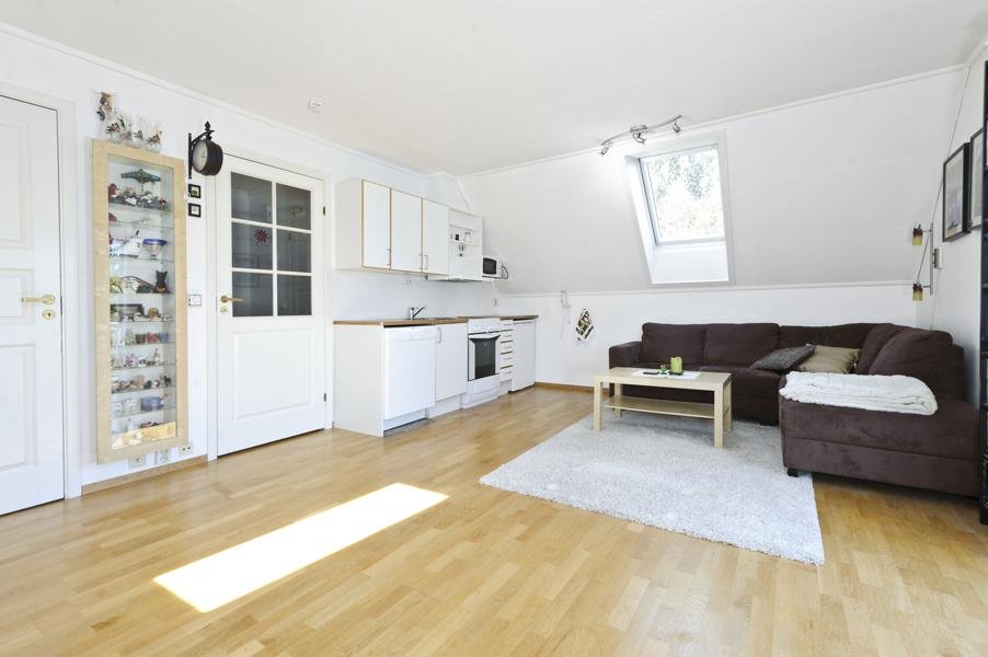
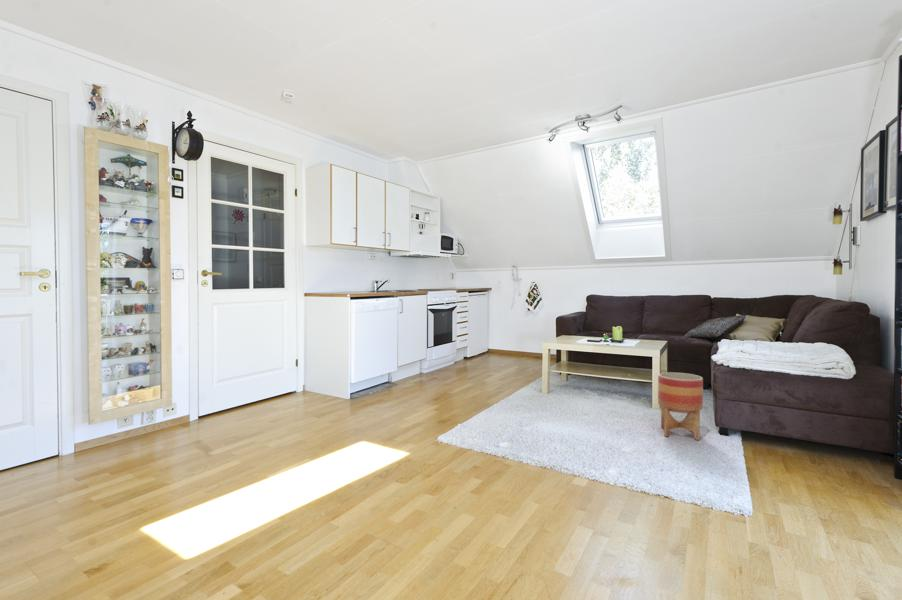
+ planter [657,371,704,441]
